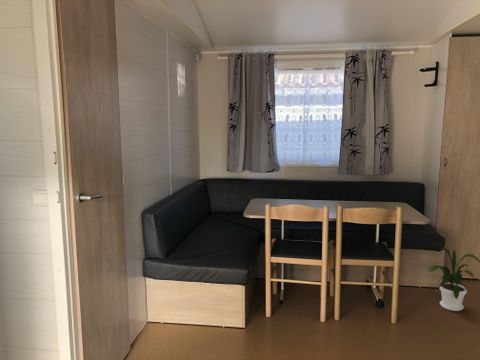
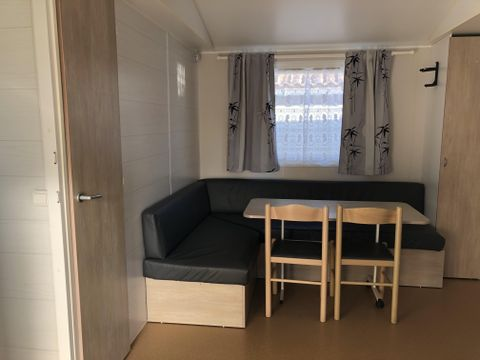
- house plant [426,242,480,312]
